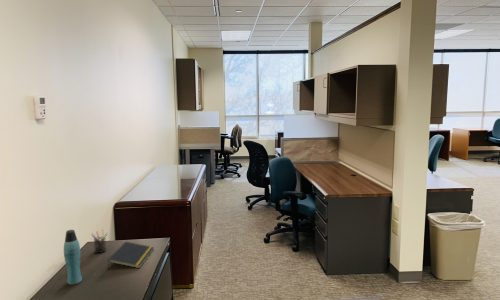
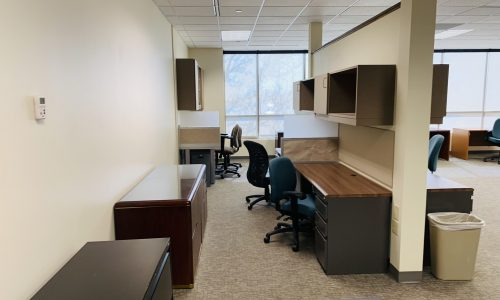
- bottle [63,229,83,286]
- pen holder [90,229,109,254]
- notepad [107,241,155,270]
